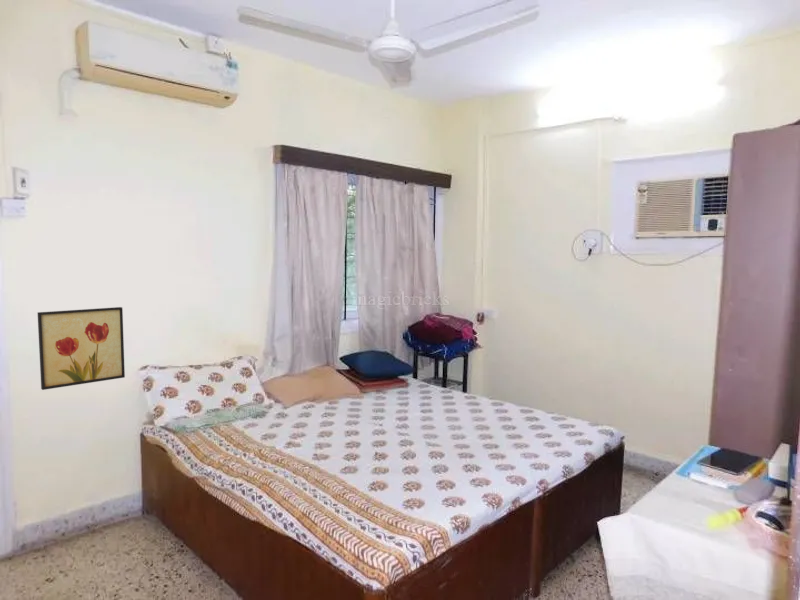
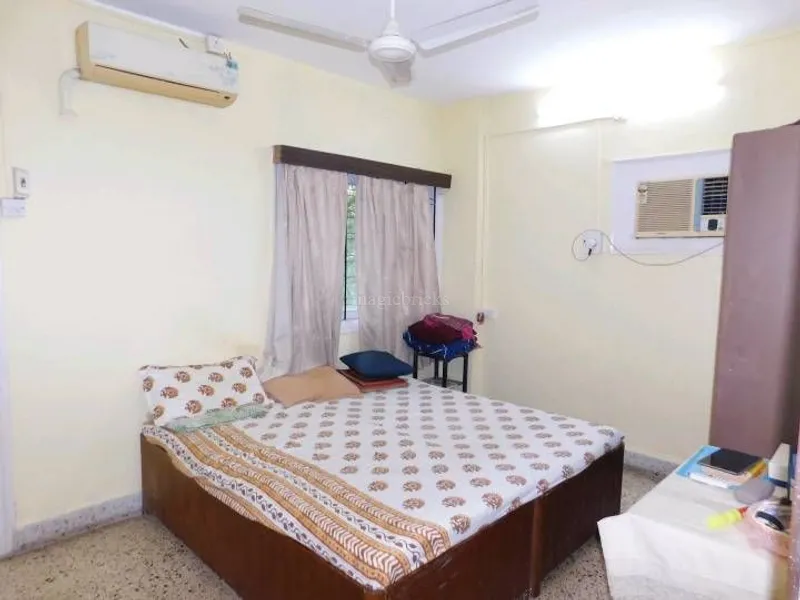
- wall art [37,306,126,391]
